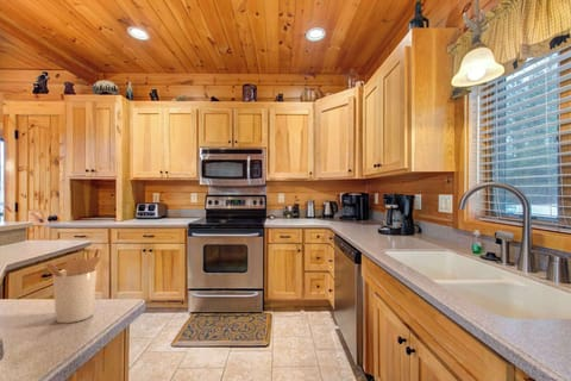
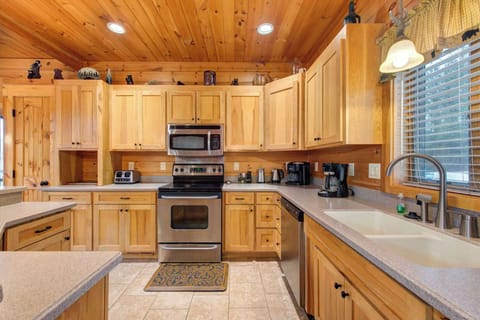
- utensil holder [43,246,101,324]
